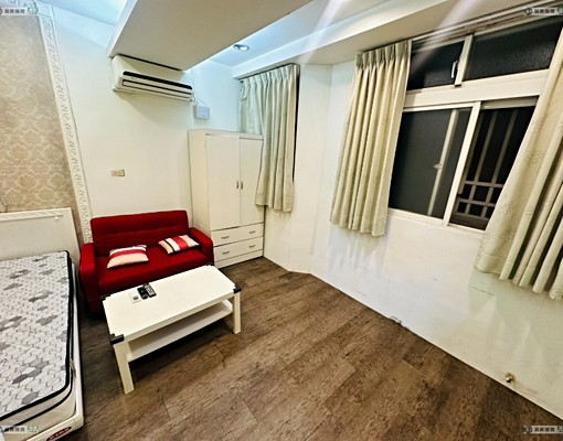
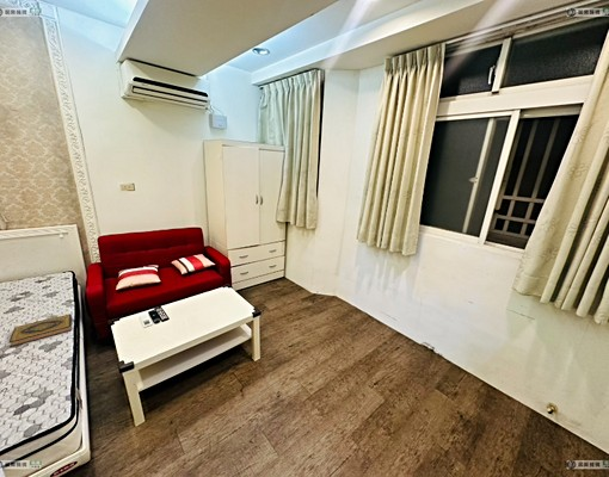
+ hardback book [7,312,73,348]
